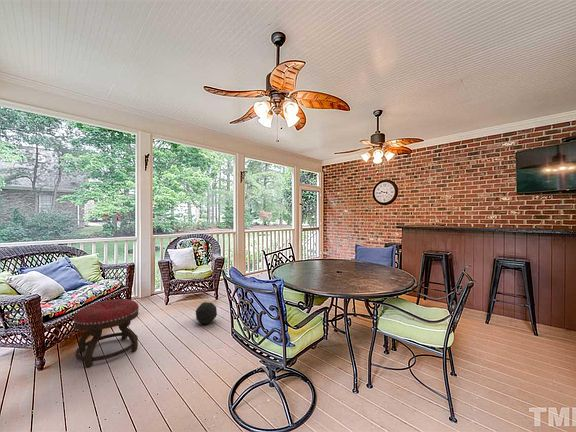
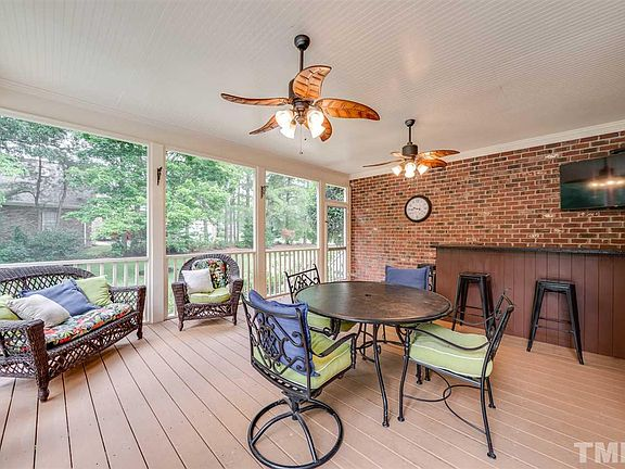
- ottoman [73,298,140,368]
- ball [195,301,218,325]
